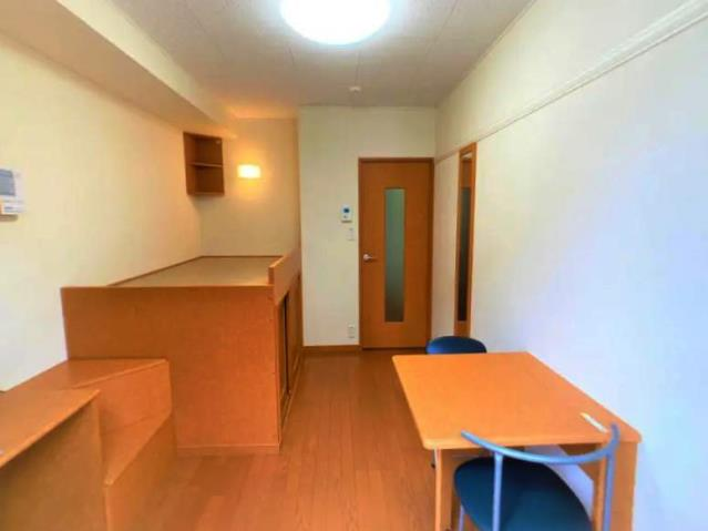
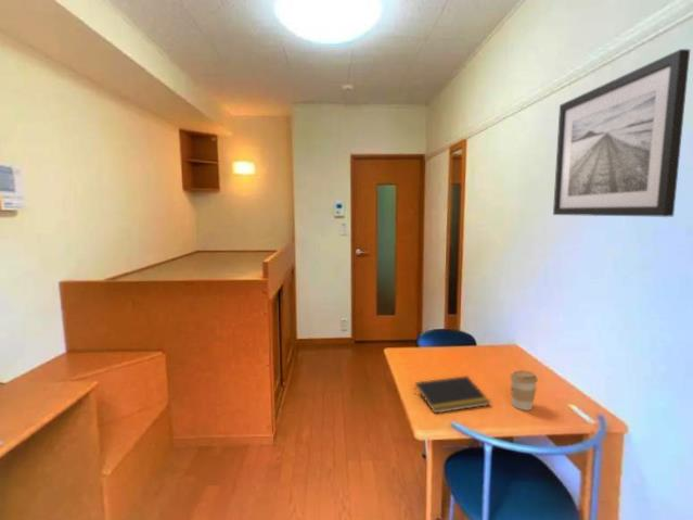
+ notepad [413,375,491,415]
+ coffee cup [509,369,539,411]
+ wall art [552,48,691,218]
